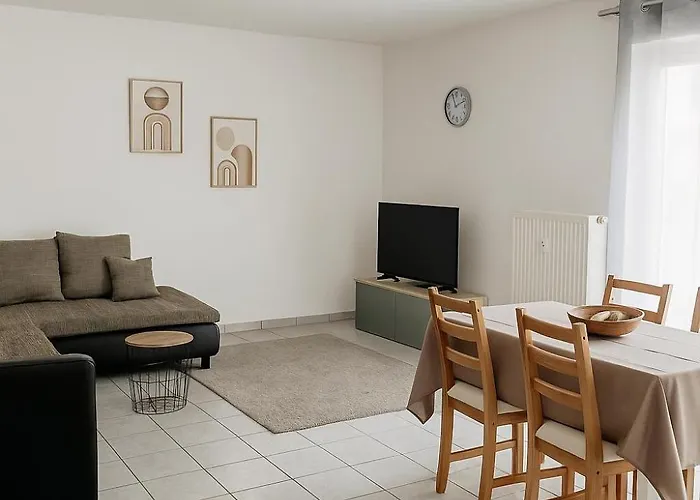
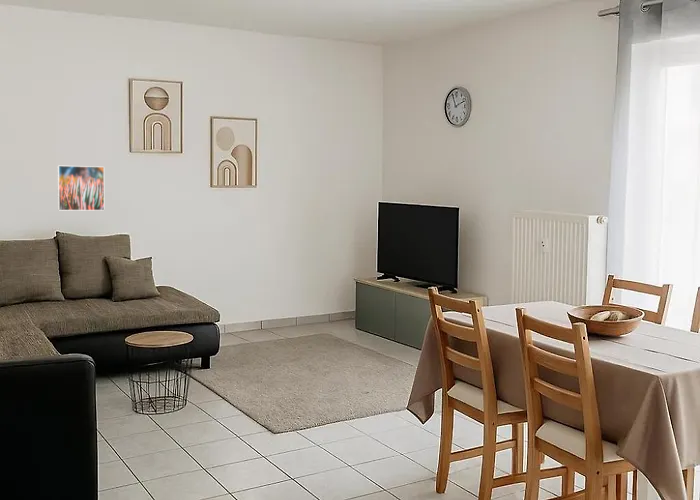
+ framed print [57,164,105,211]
